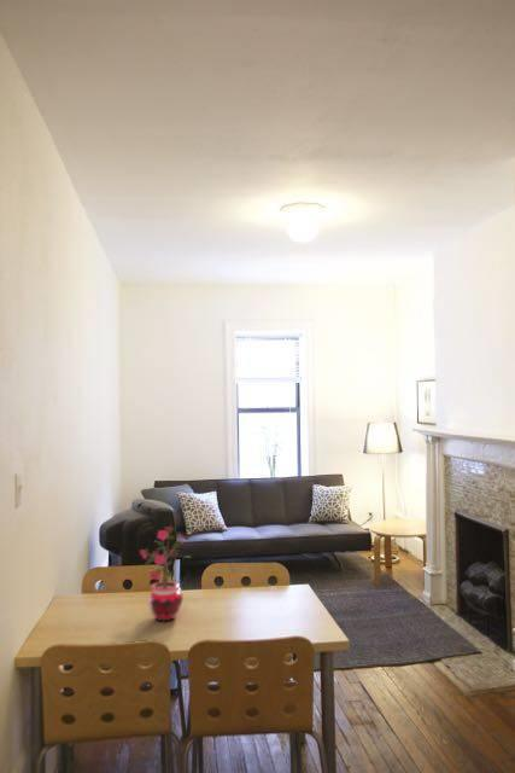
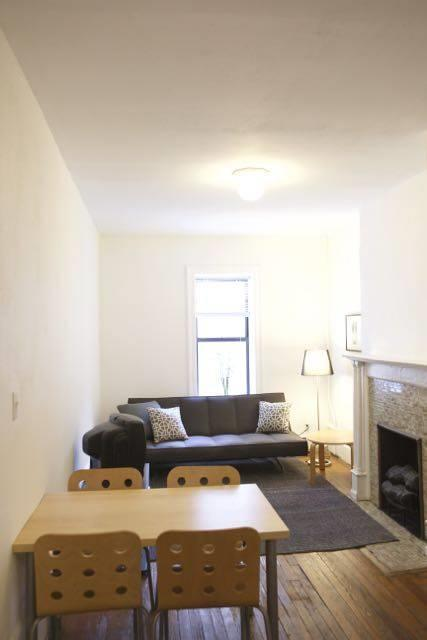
- potted plant [136,525,193,622]
